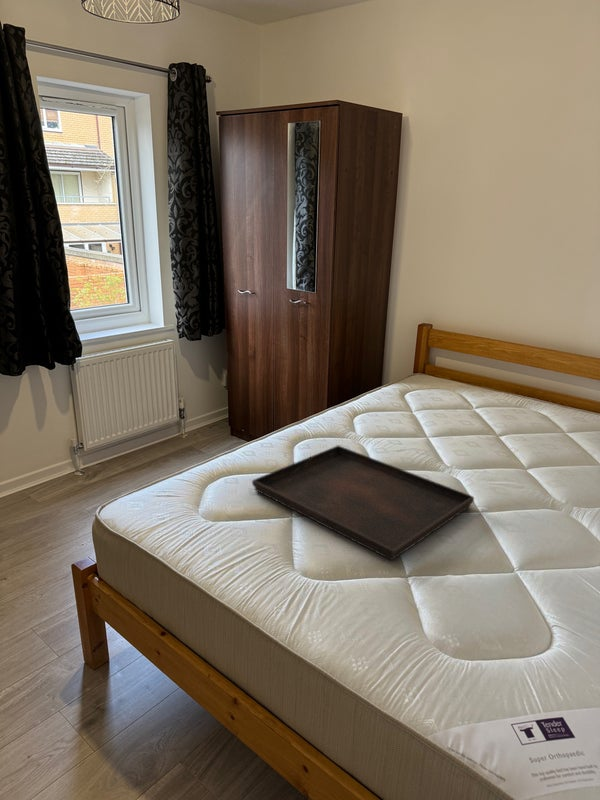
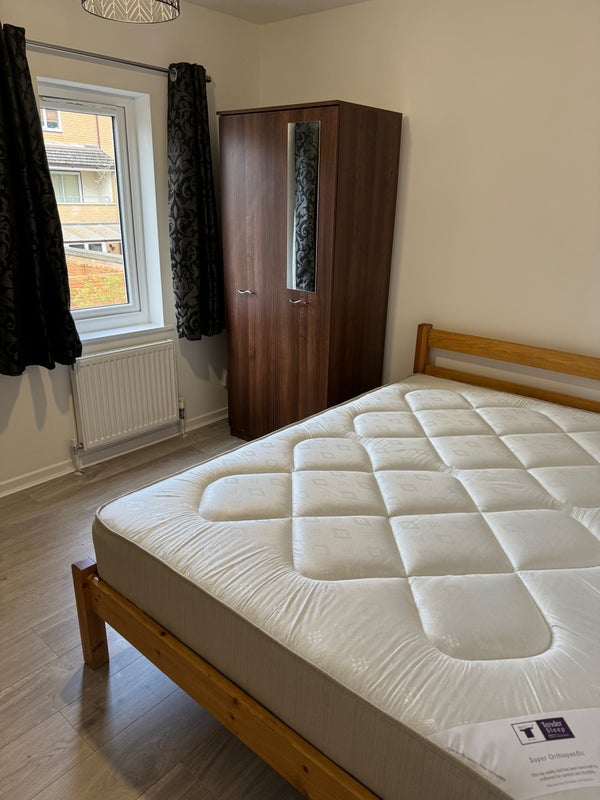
- serving tray [251,445,475,561]
